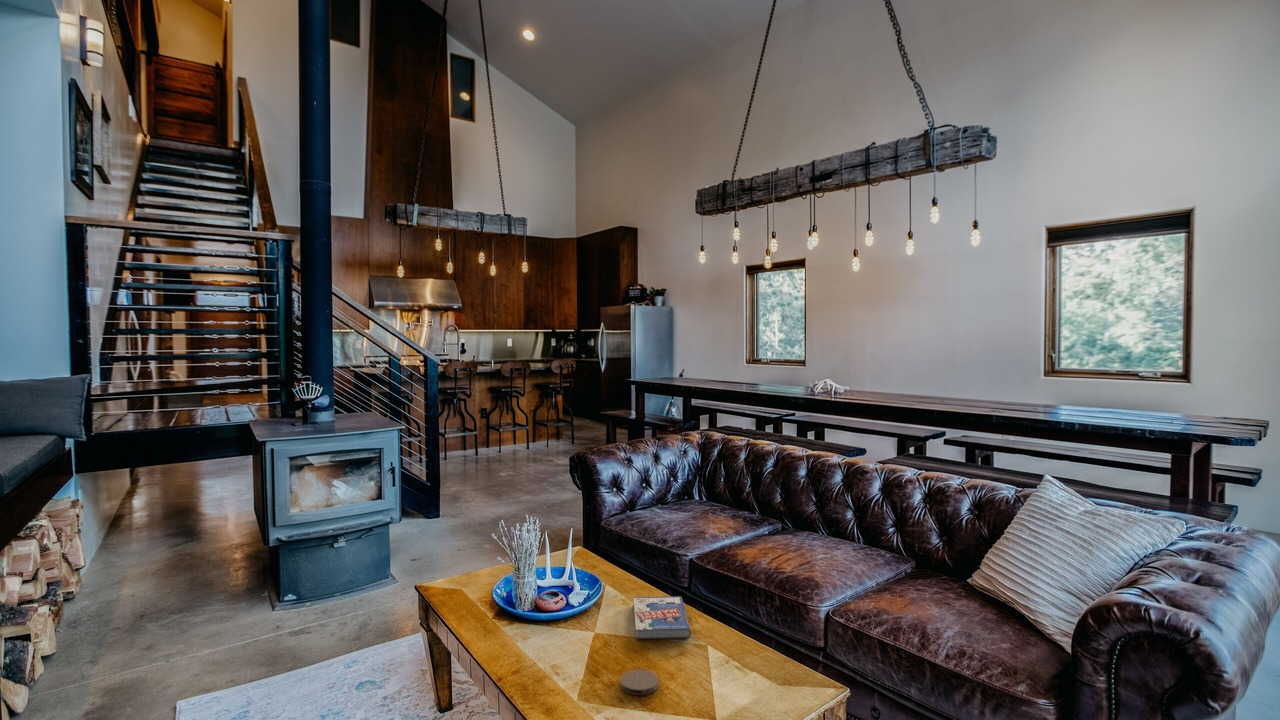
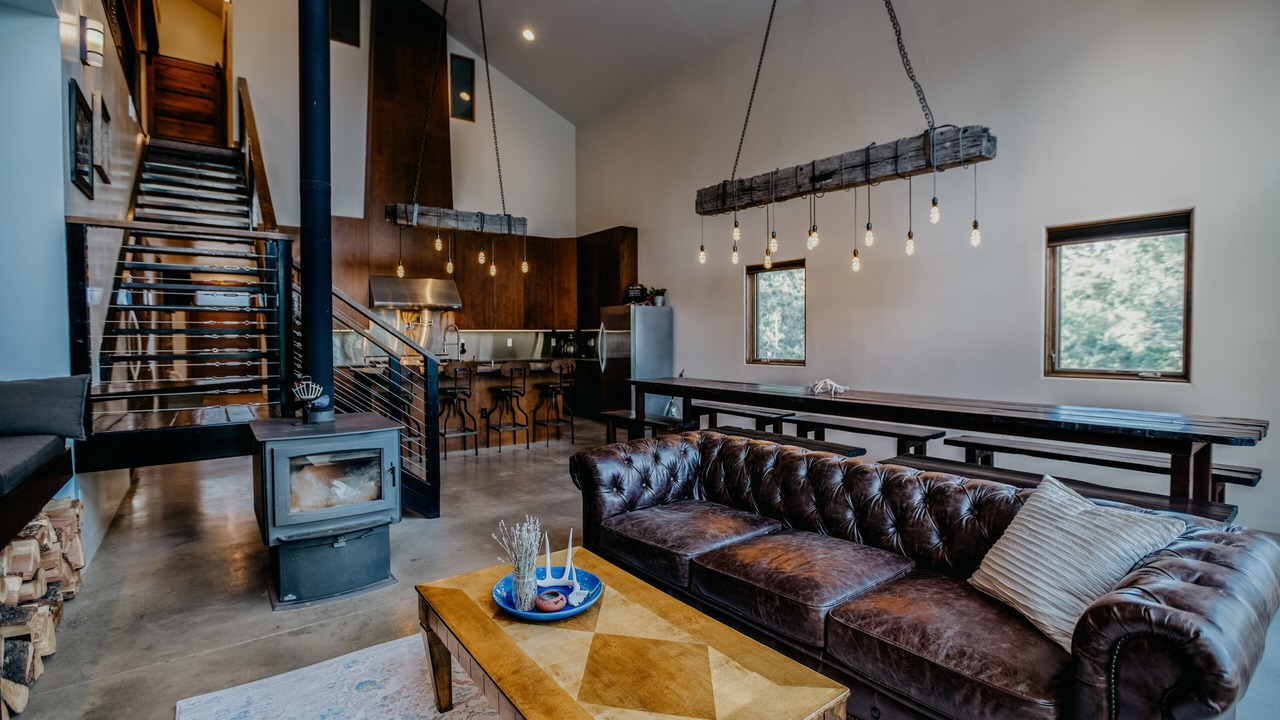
- book [633,595,692,640]
- coaster [620,668,659,696]
